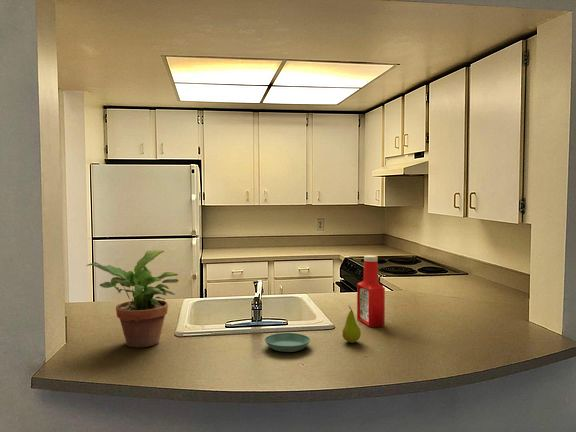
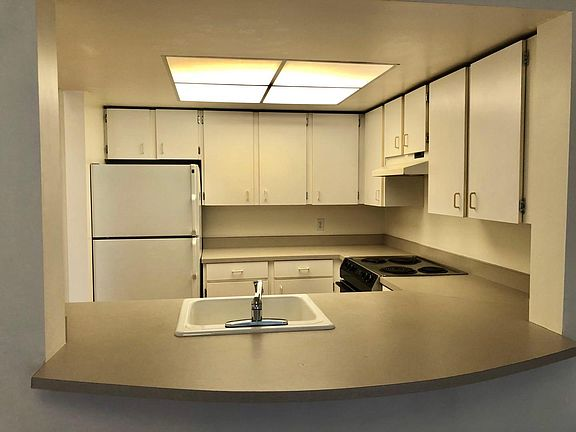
- soap bottle [356,255,386,328]
- saucer [264,332,311,353]
- fruit [342,305,362,344]
- potted plant [86,249,180,348]
